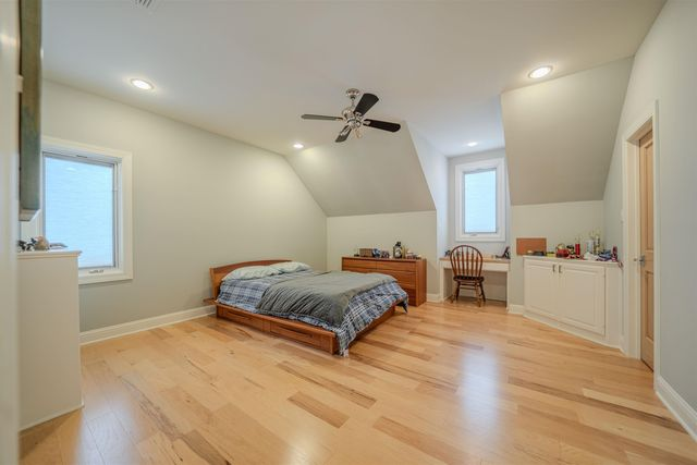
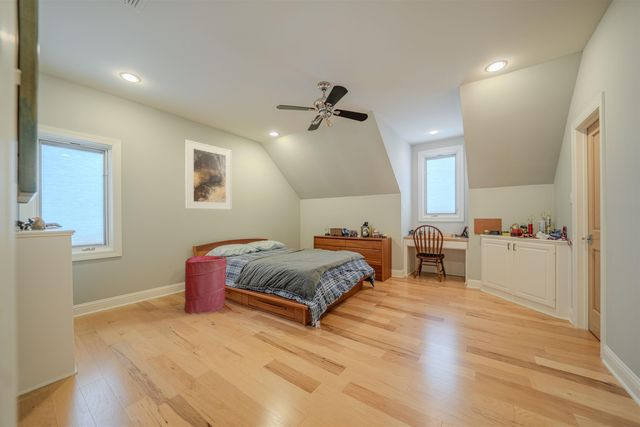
+ laundry hamper [184,255,228,315]
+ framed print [185,139,233,210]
